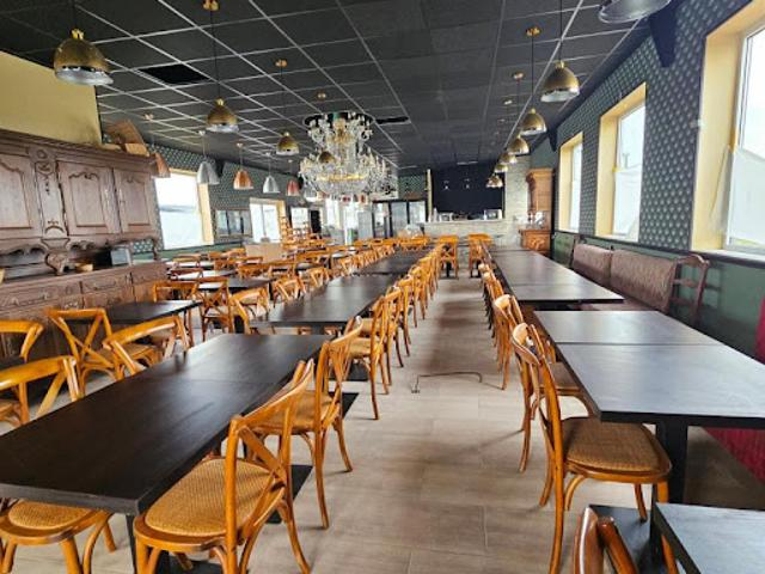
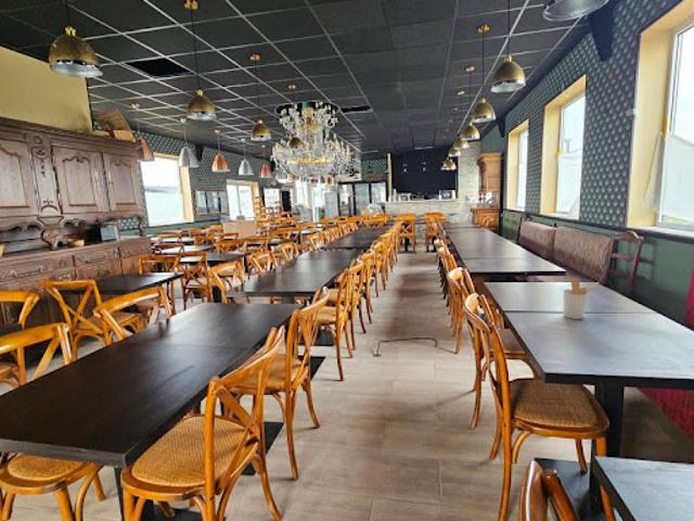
+ utensil holder [562,277,601,320]
